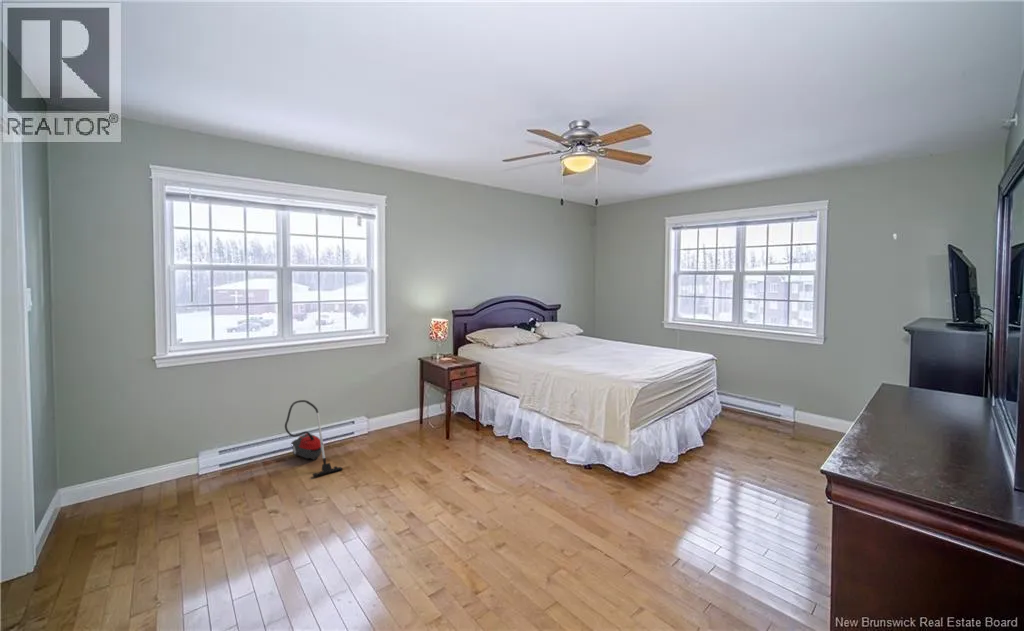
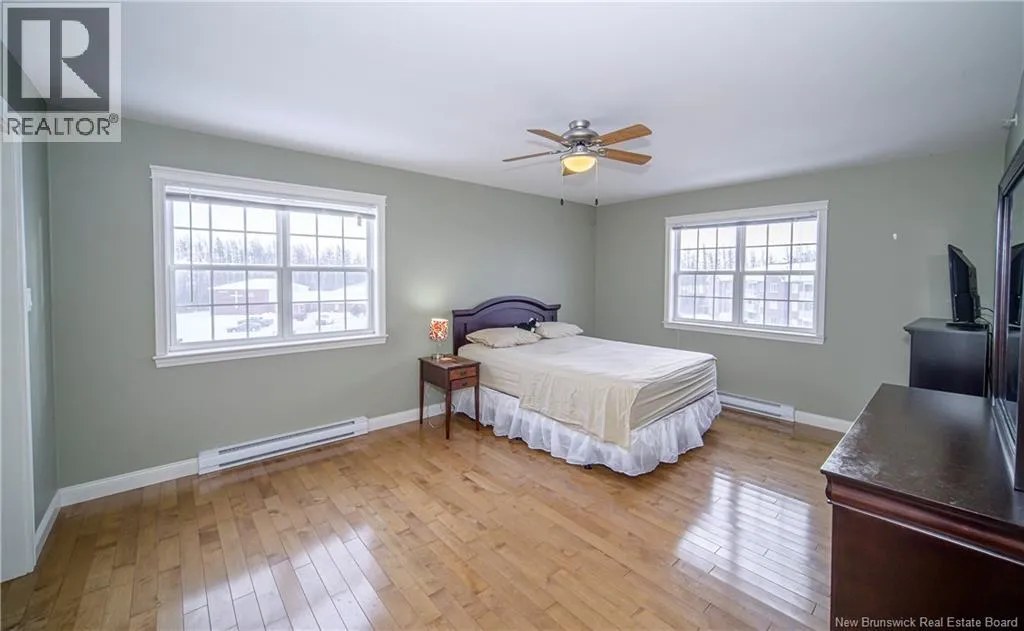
- vacuum cleaner [284,399,344,477]
